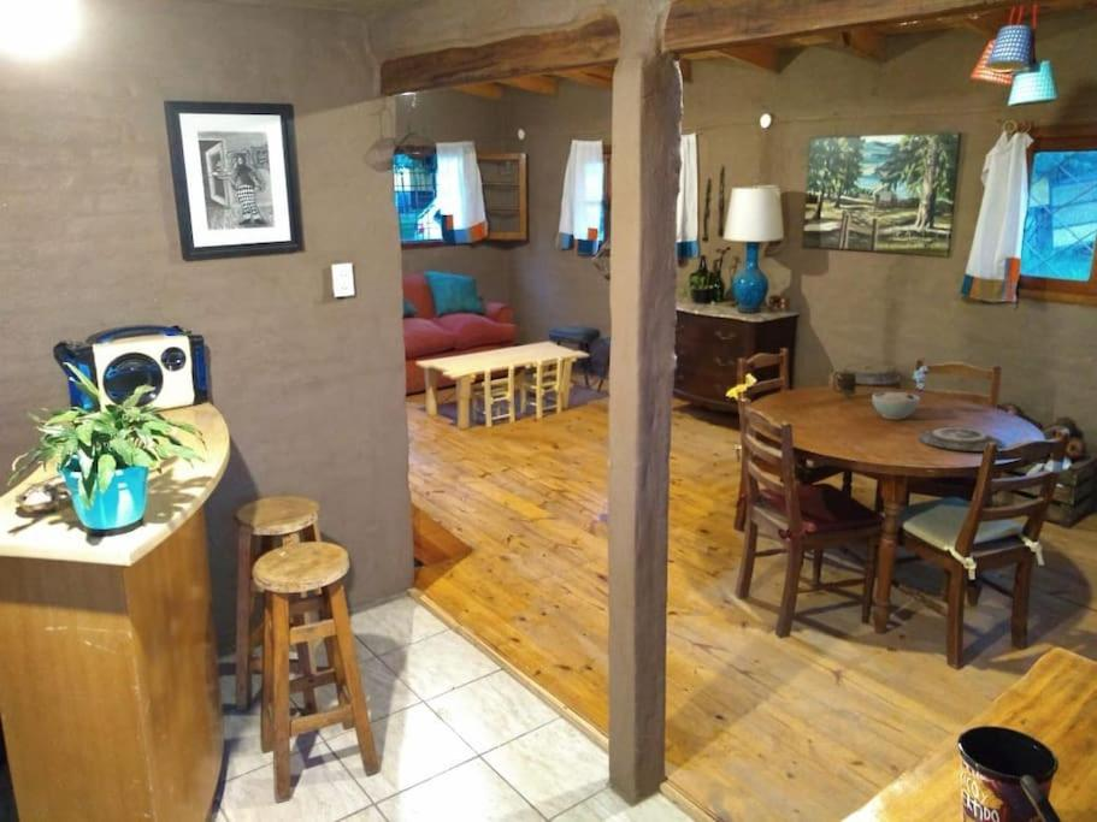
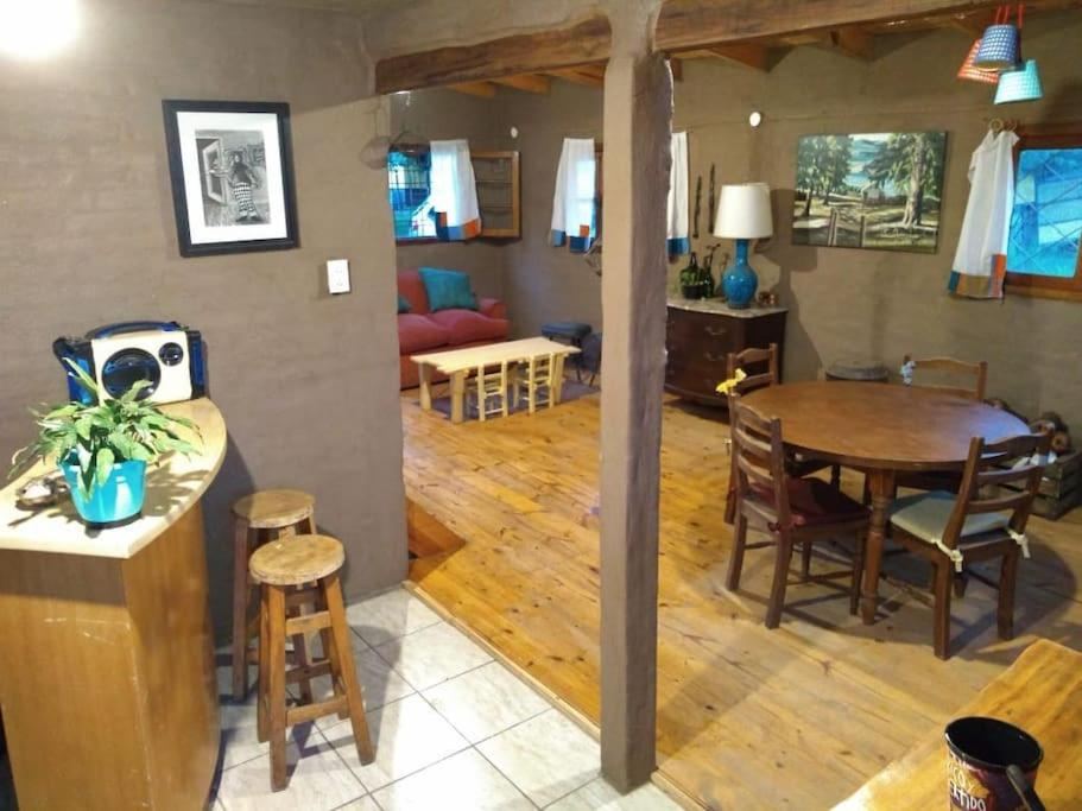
- plate [916,426,1003,453]
- bowl [871,391,921,420]
- mug [832,369,857,398]
